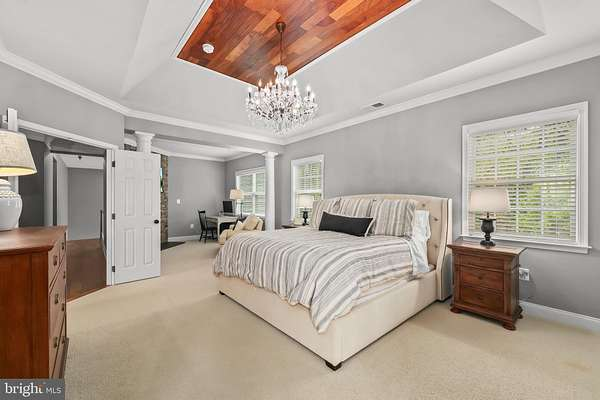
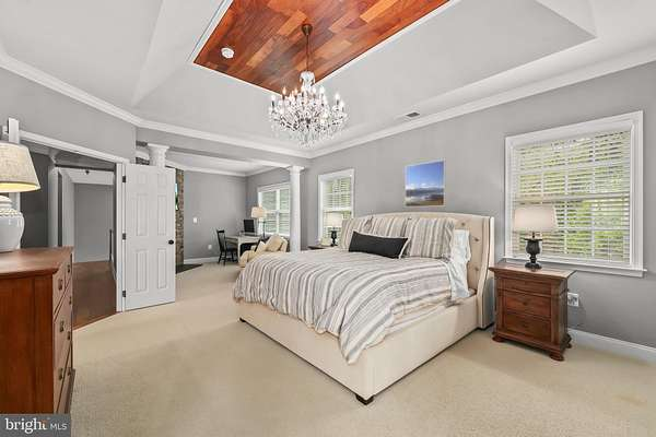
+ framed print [405,160,446,209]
